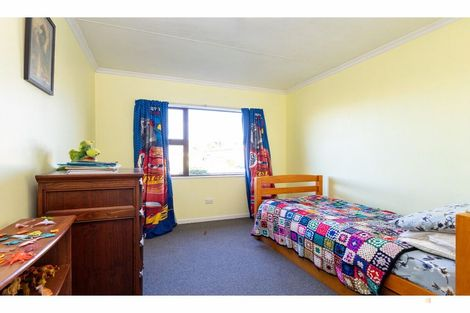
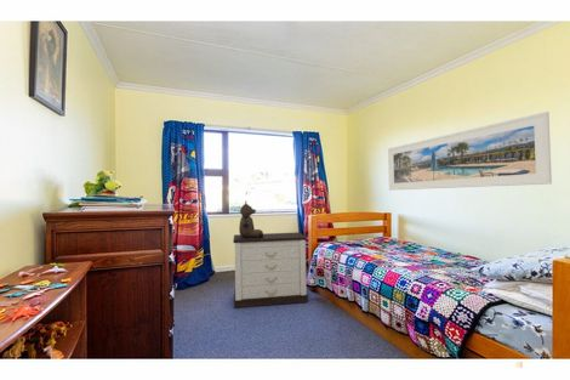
+ nightstand [232,231,309,310]
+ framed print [387,110,553,192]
+ teddy bear [238,200,264,238]
